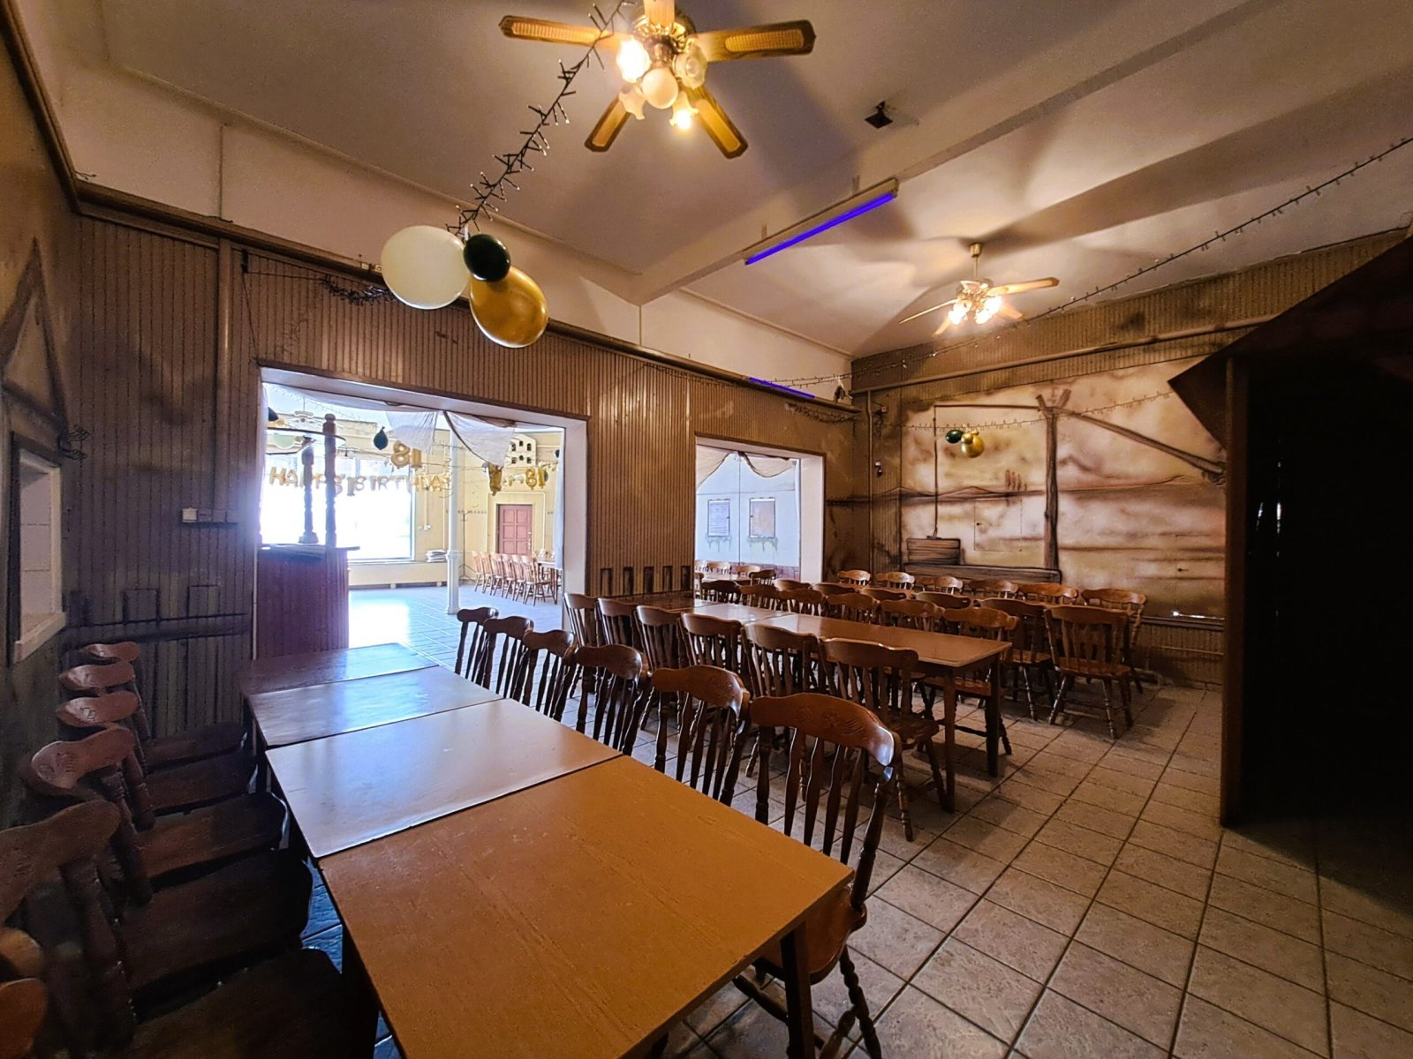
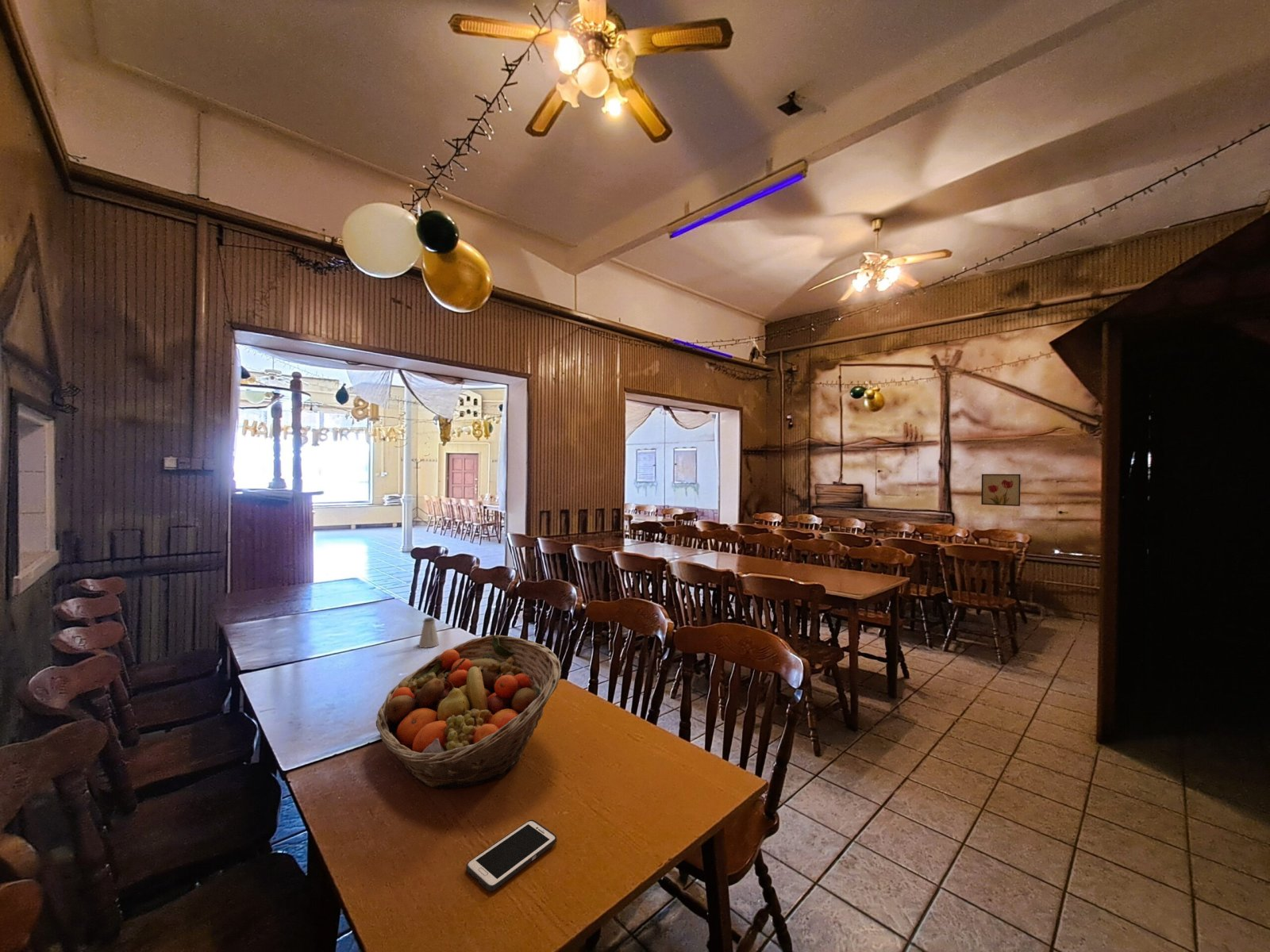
+ cell phone [465,819,557,892]
+ fruit basket [375,634,562,789]
+ saltshaker [418,616,440,648]
+ wall art [980,474,1022,507]
